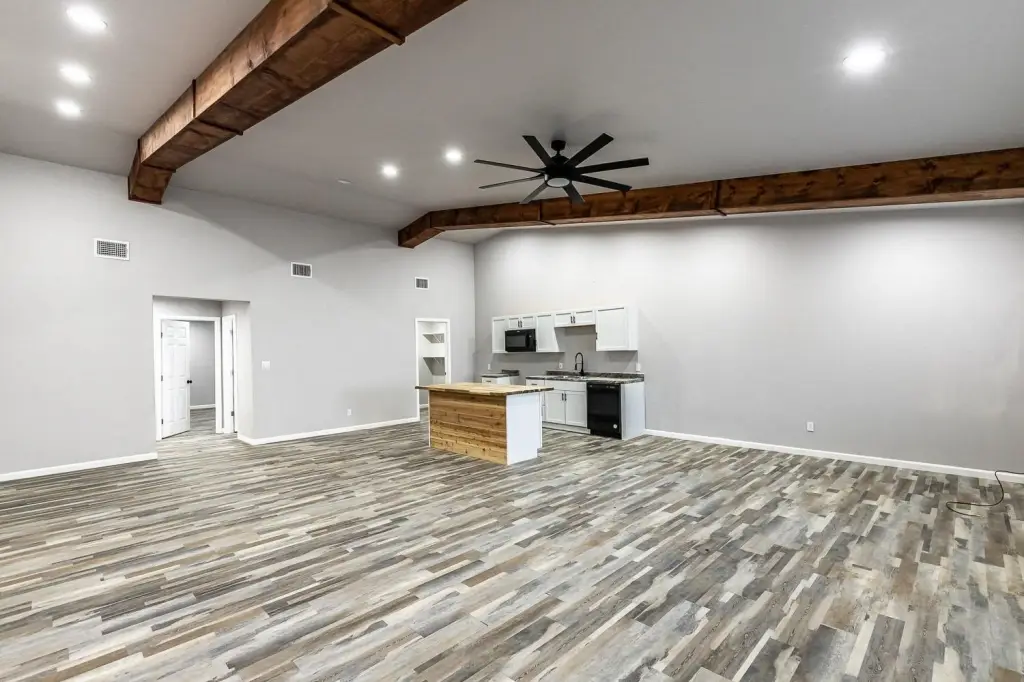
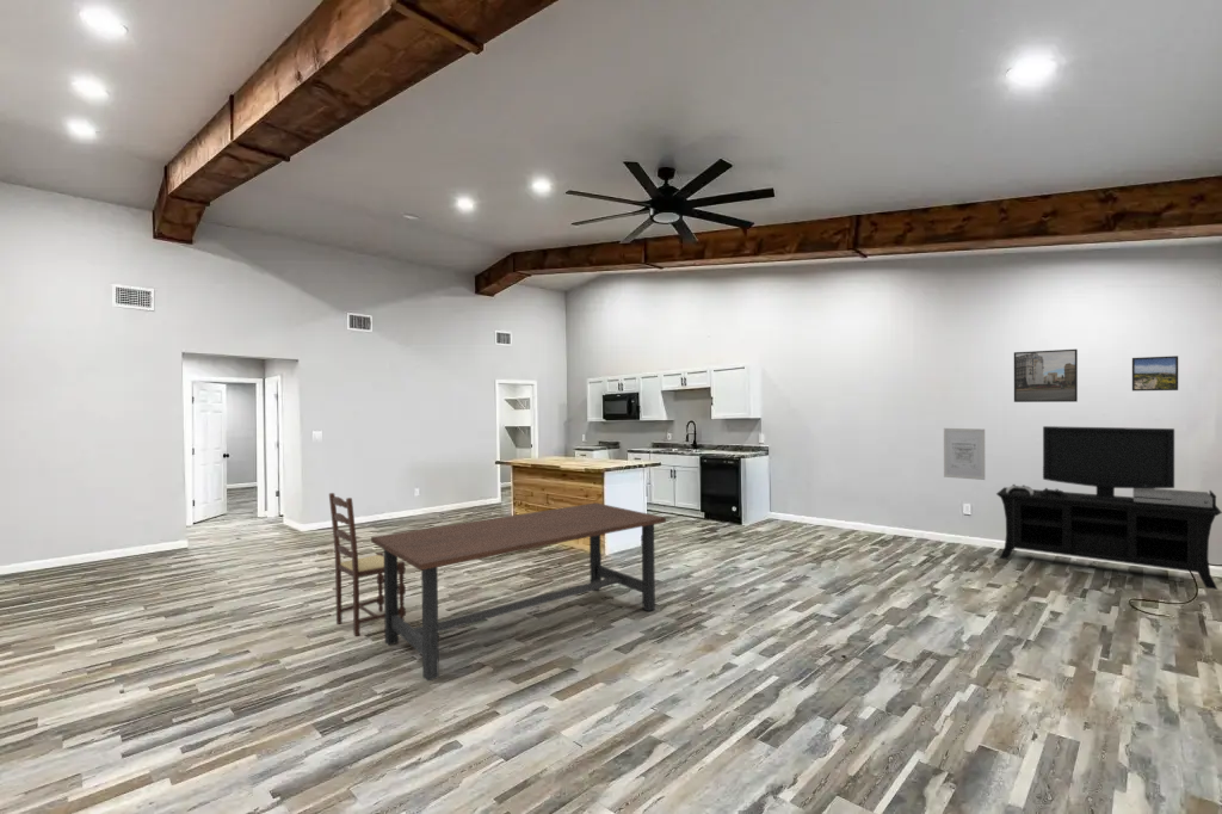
+ media console [995,425,1222,591]
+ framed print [1013,349,1079,403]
+ wall art [943,427,986,481]
+ dining chair [328,492,407,637]
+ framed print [1131,354,1179,393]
+ dining table [370,501,667,683]
